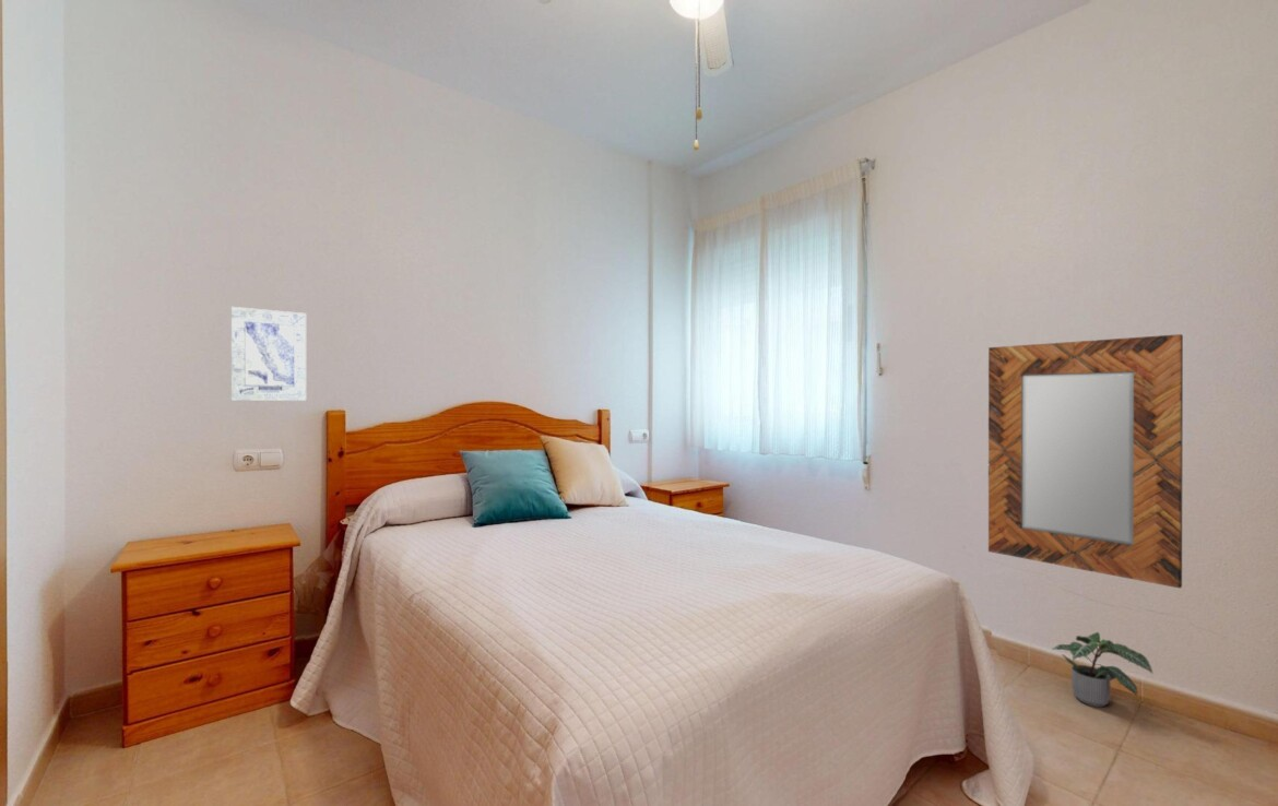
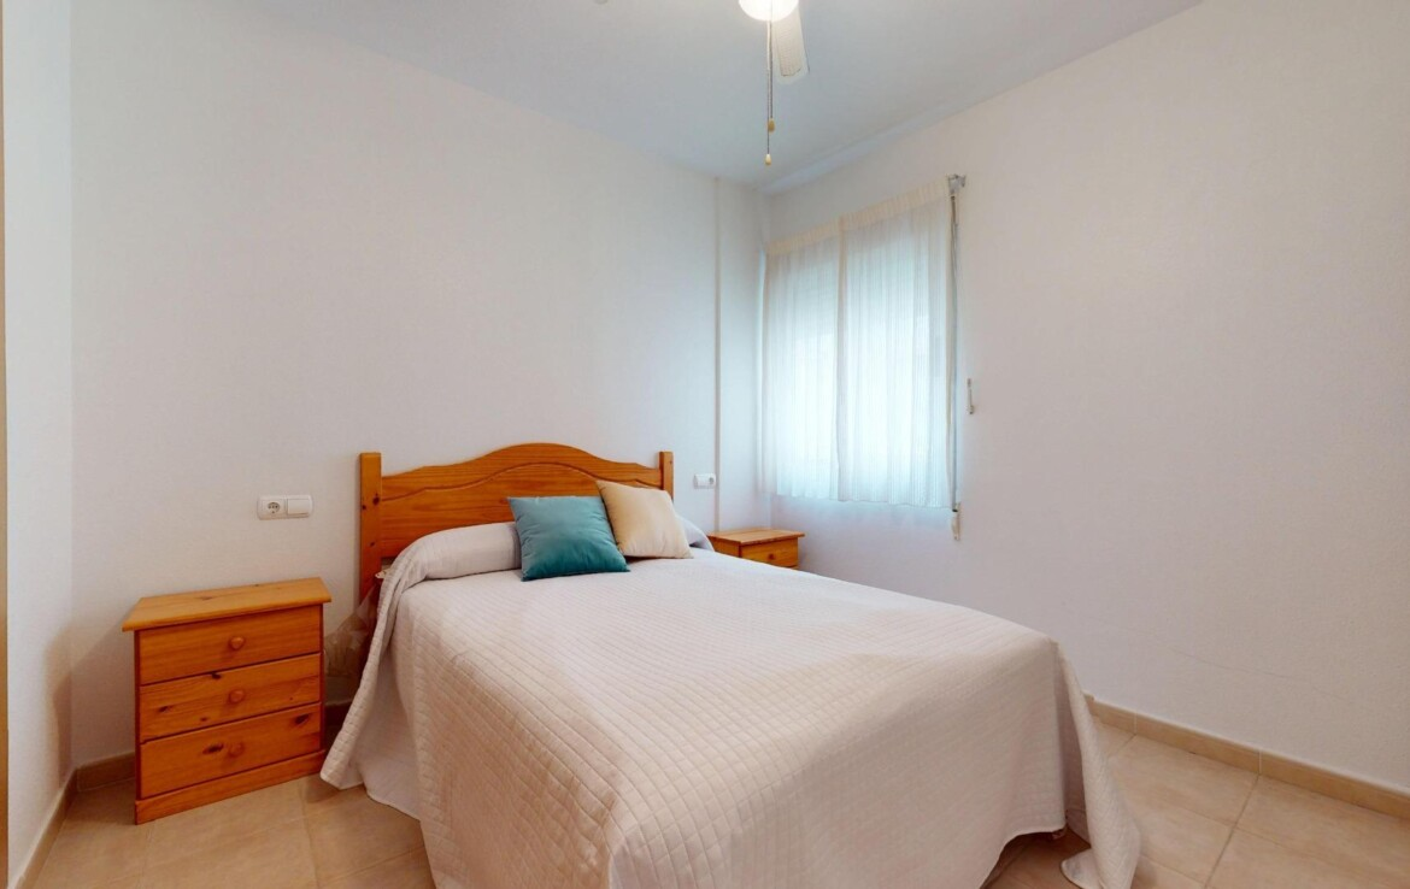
- potted plant [1051,631,1153,708]
- wall art [230,306,307,402]
- home mirror [987,333,1184,590]
